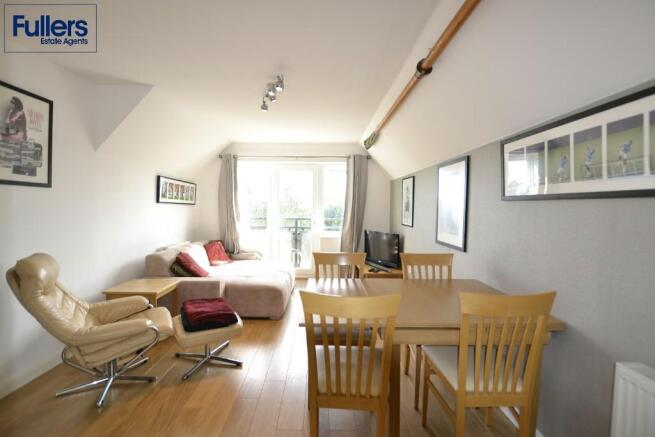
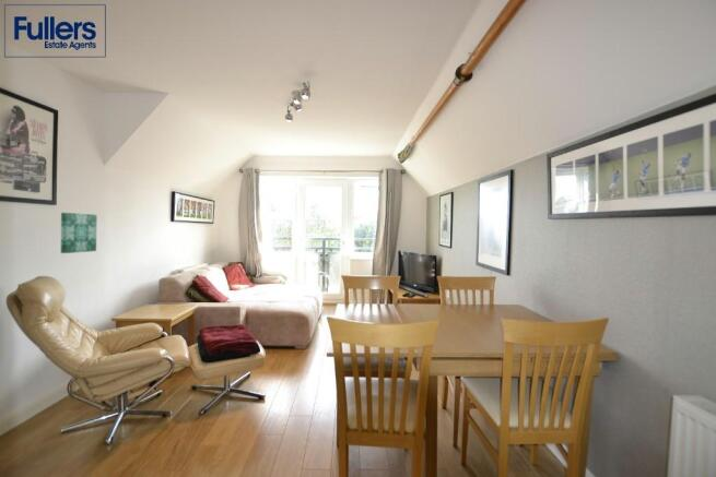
+ wall art [60,212,97,254]
